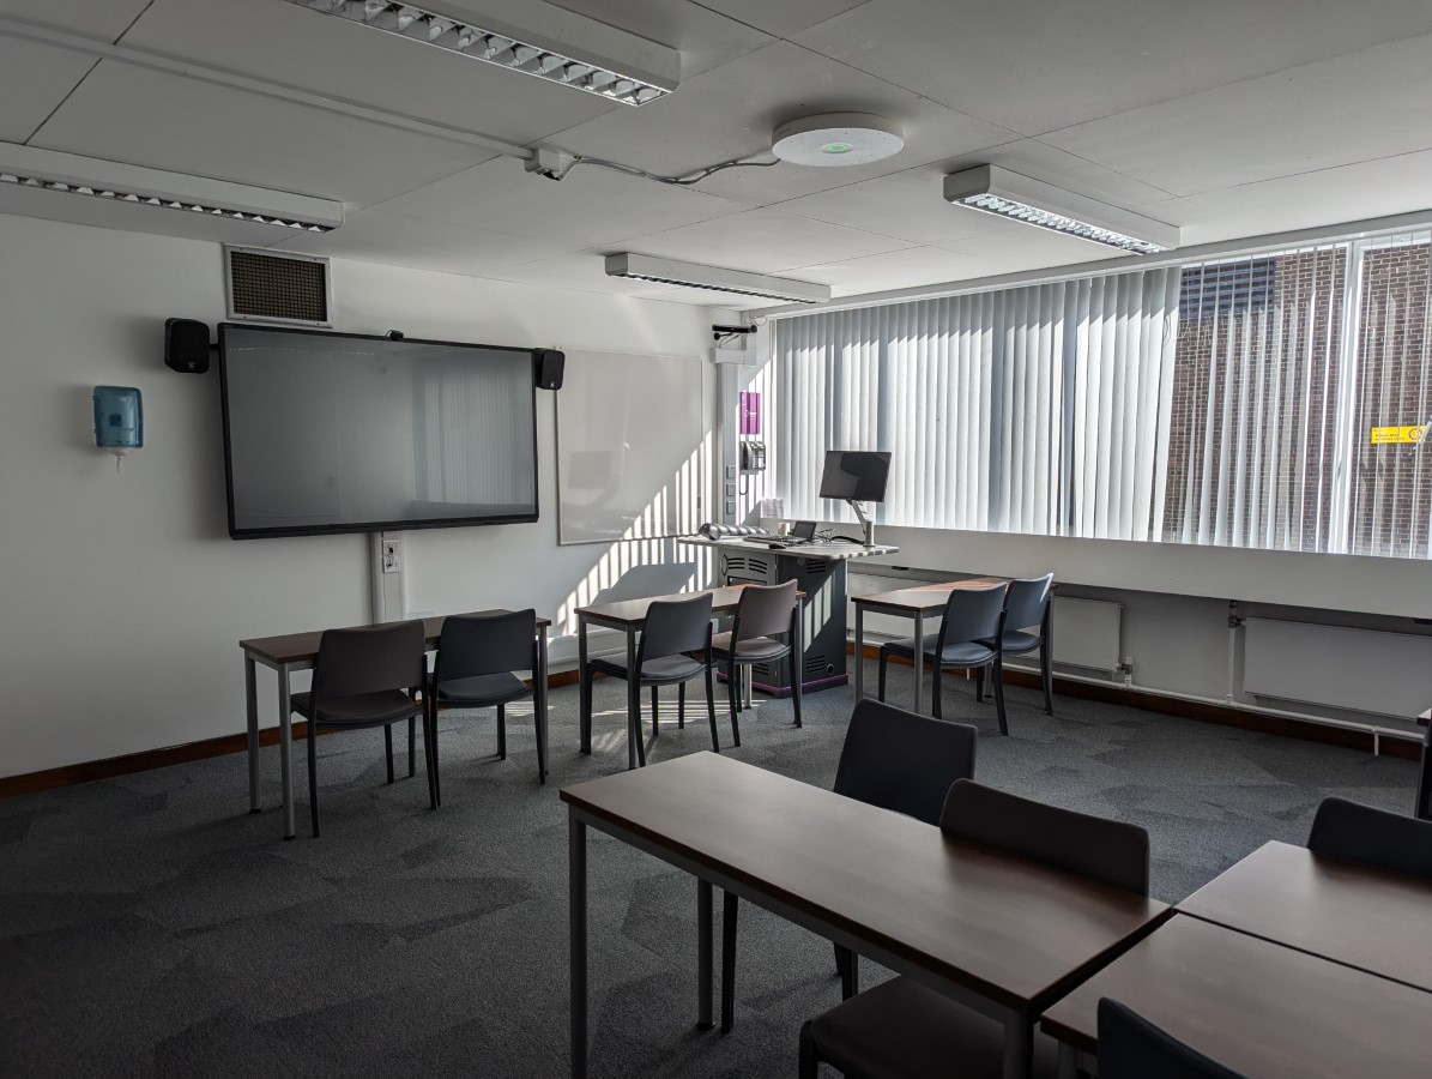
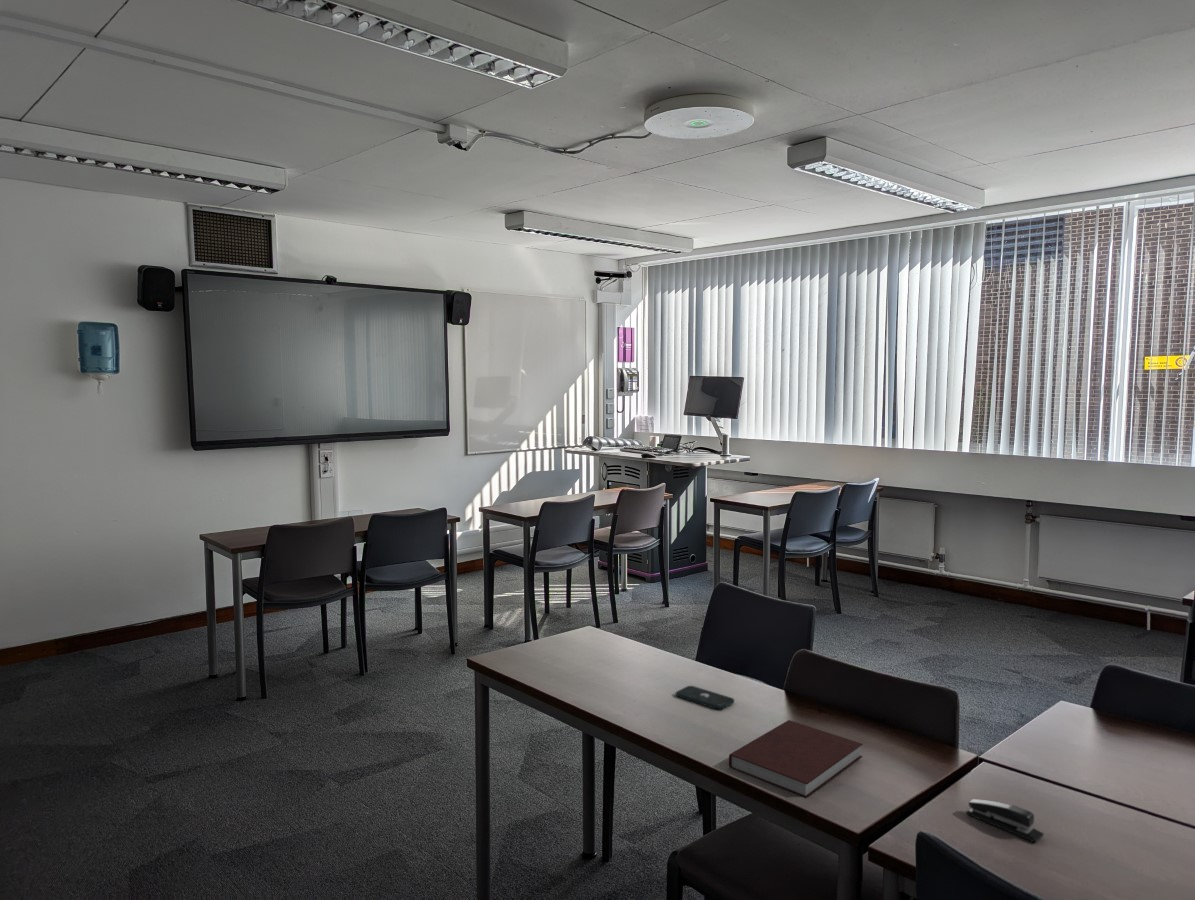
+ stapler [965,798,1045,844]
+ notebook [728,719,864,799]
+ smartphone [675,685,735,711]
